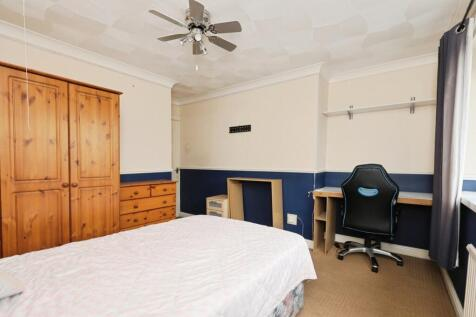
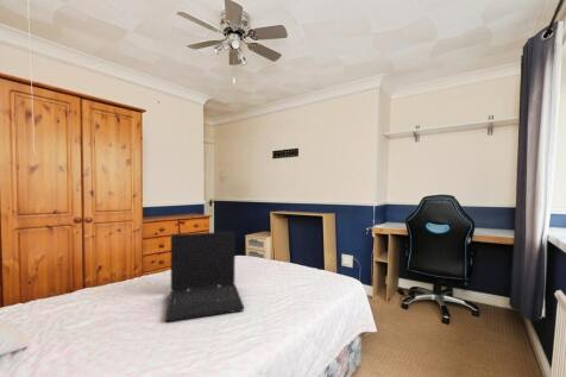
+ laptop [164,231,245,322]
